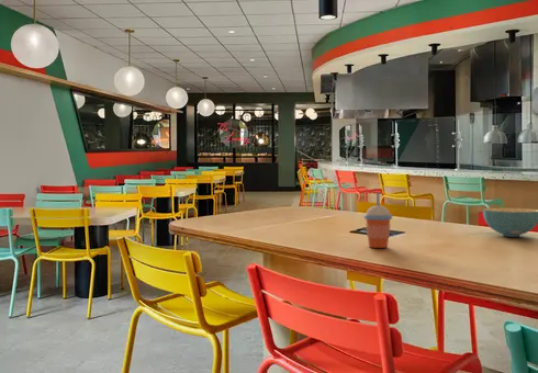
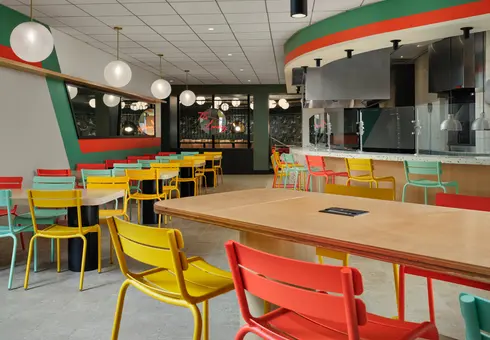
- cereal bowl [481,207,538,238]
- cup with straw [363,192,393,249]
